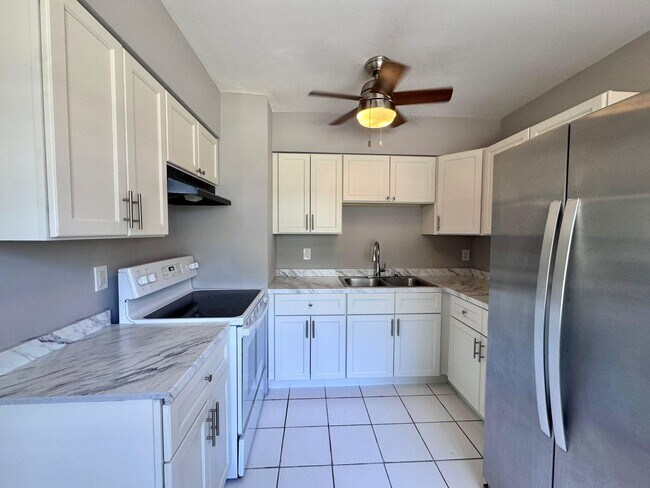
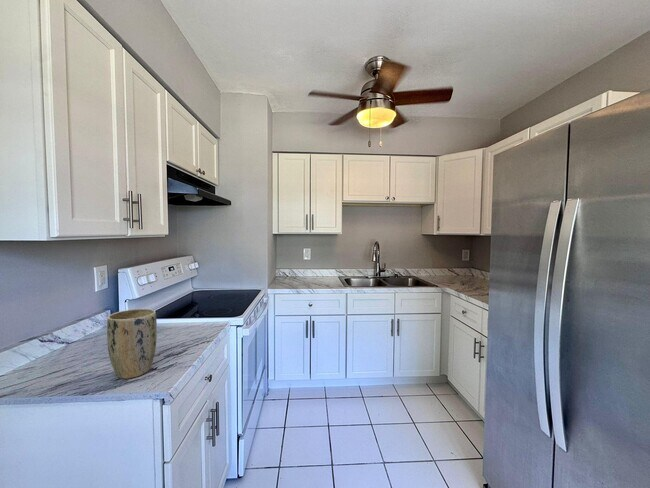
+ plant pot [106,308,158,380]
